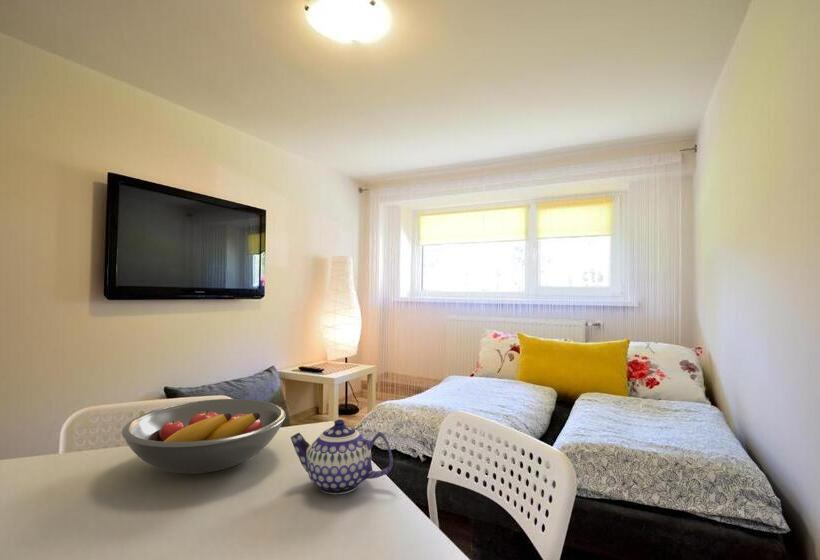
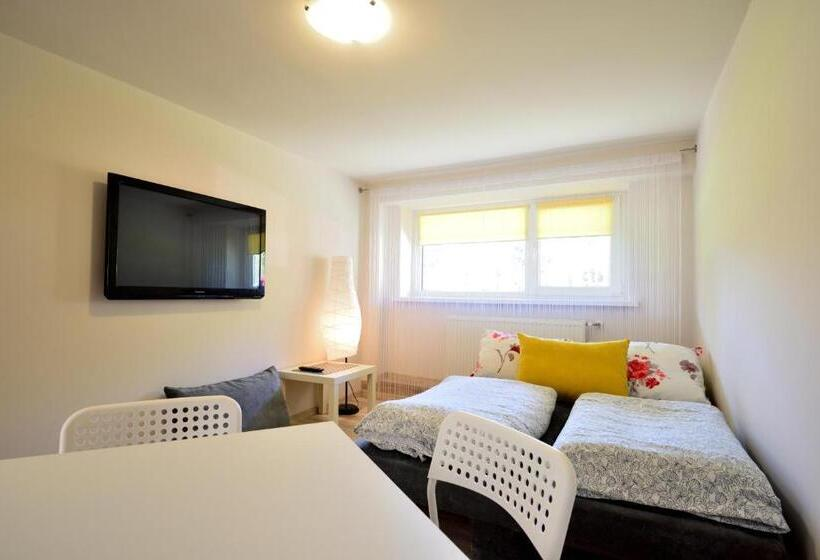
- fruit bowl [120,398,287,475]
- teapot [290,418,394,495]
